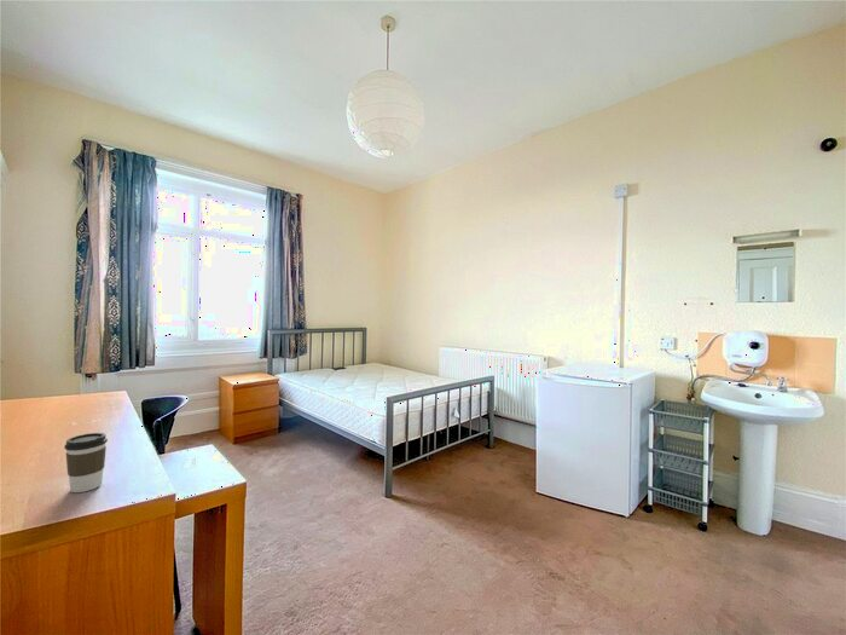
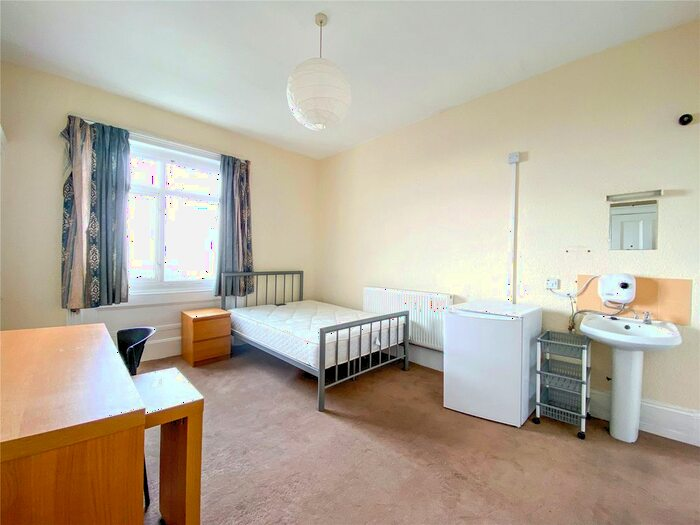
- coffee cup [63,432,109,493]
